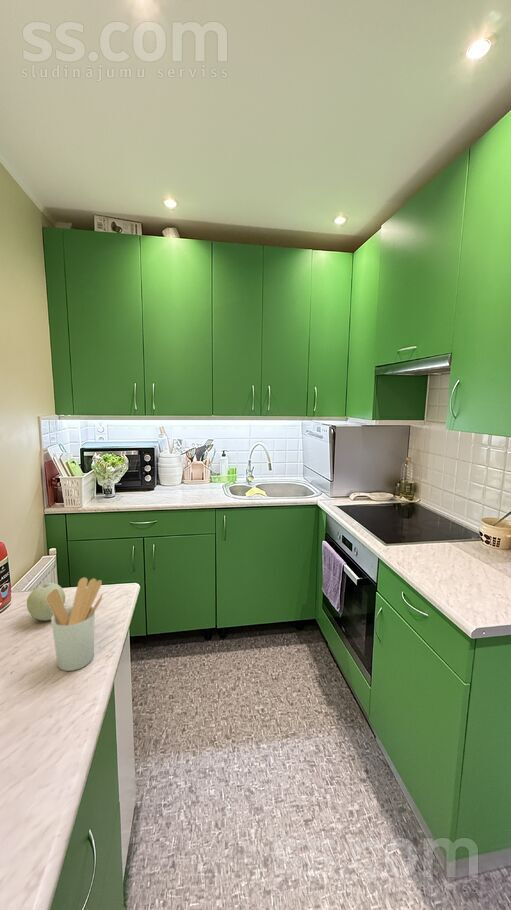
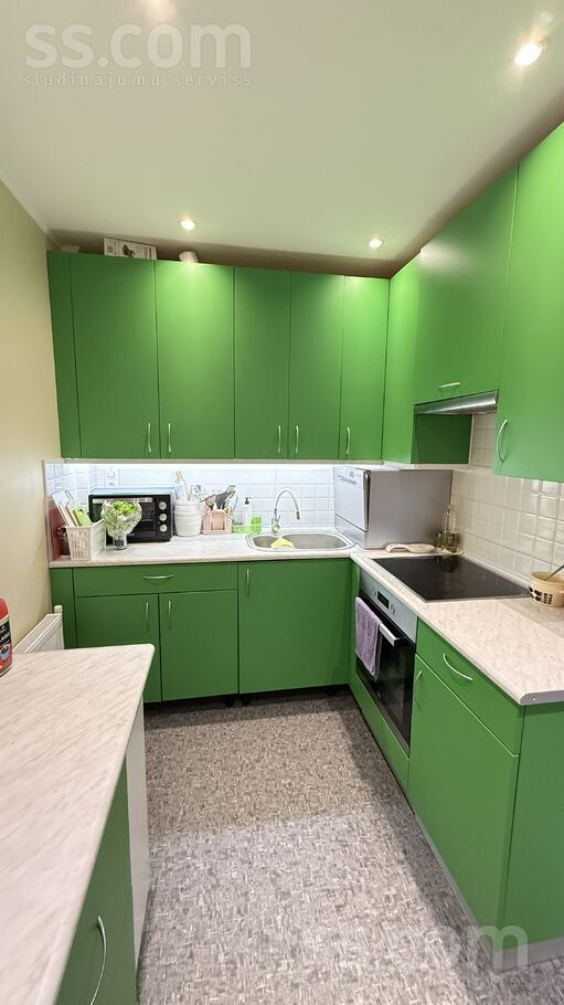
- fruit [26,582,66,621]
- utensil holder [46,576,104,672]
